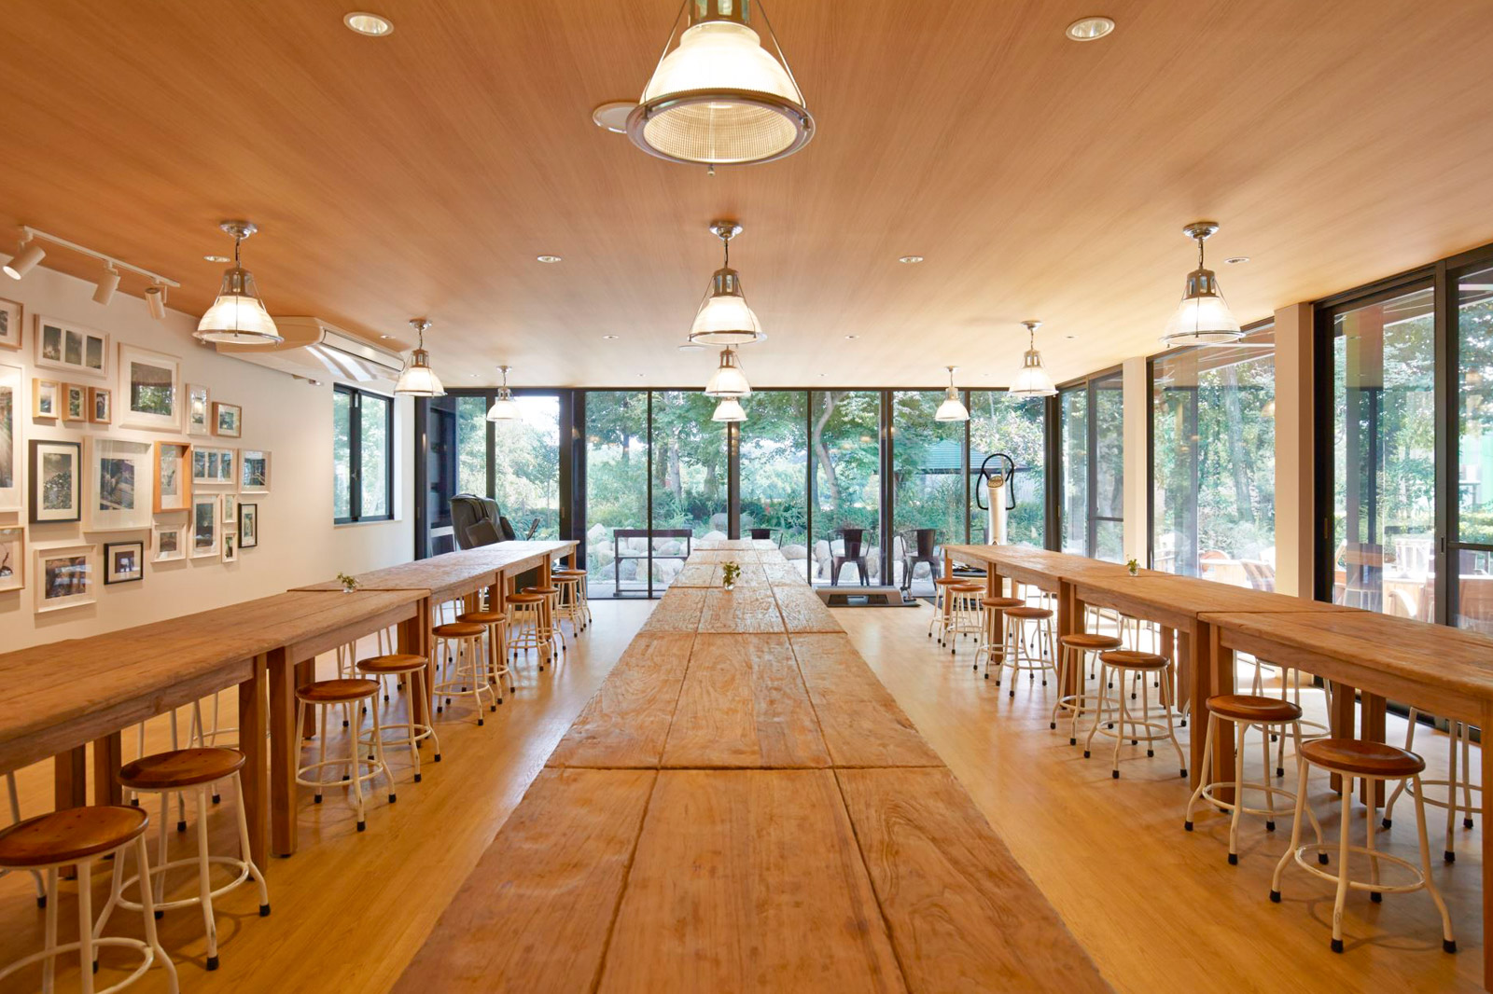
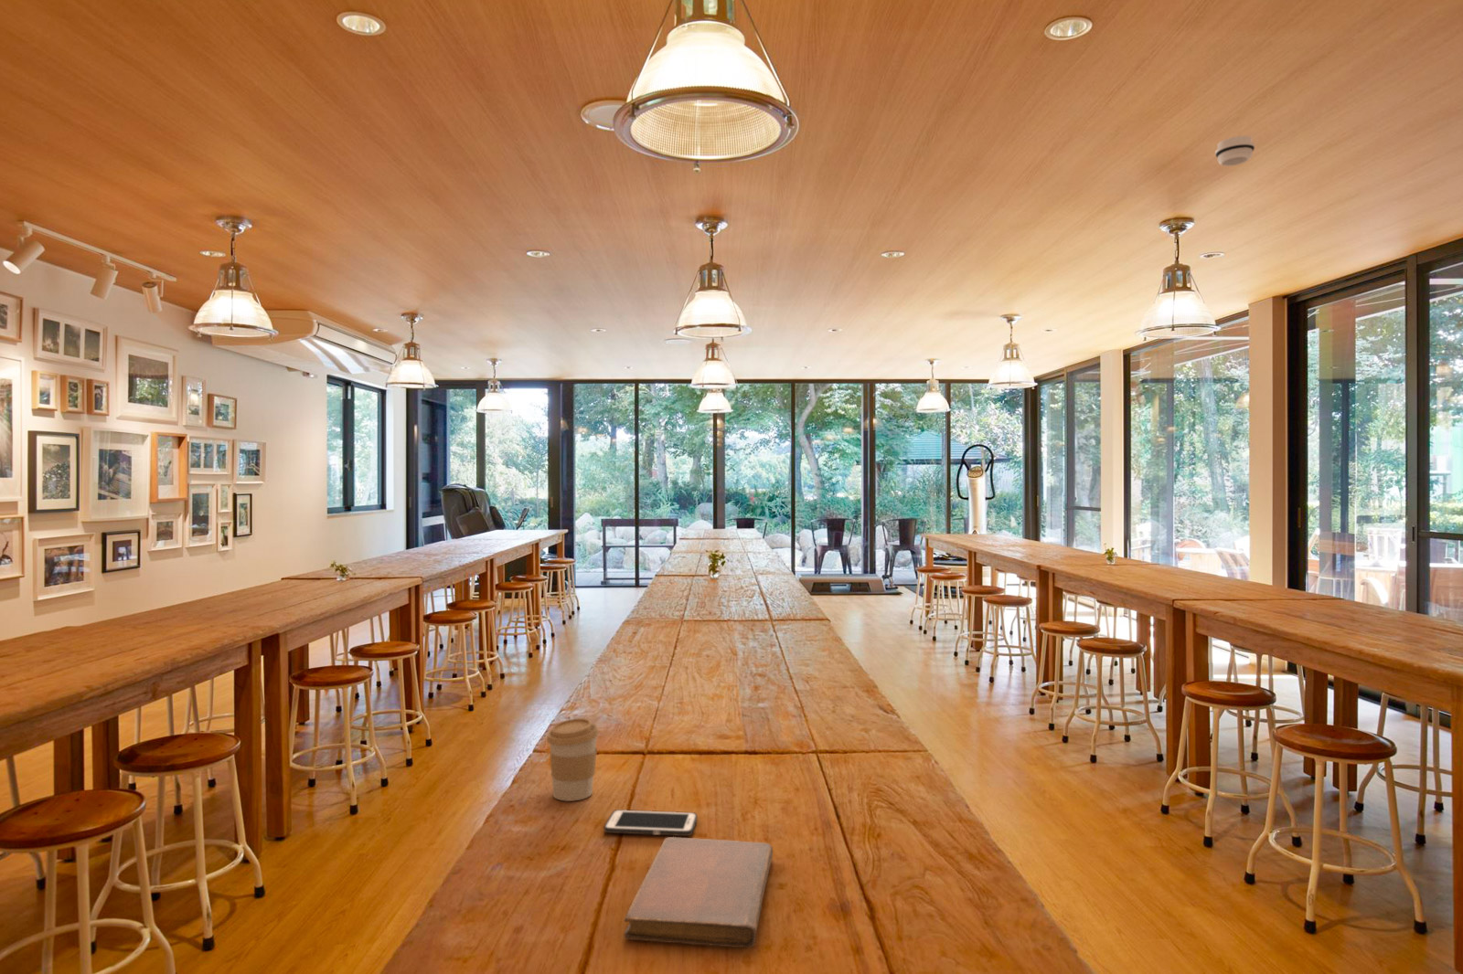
+ coffee cup [546,717,599,802]
+ smoke detector [1214,135,1255,167]
+ notebook [622,836,774,948]
+ cell phone [604,809,698,837]
